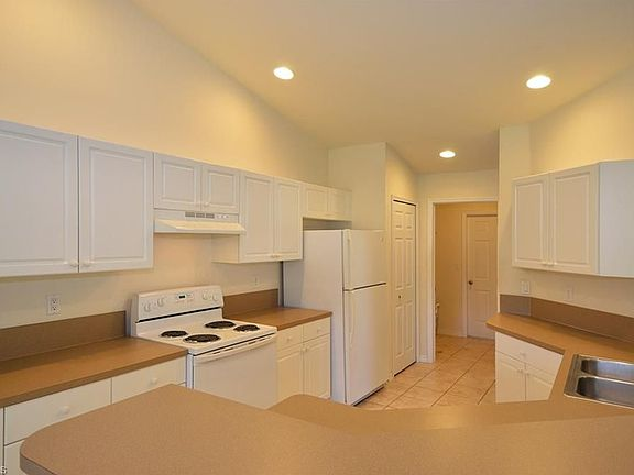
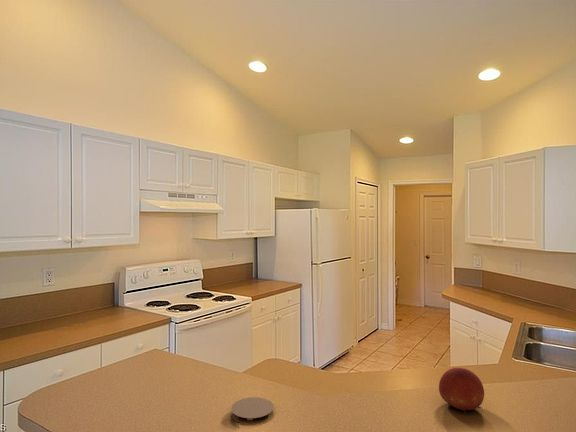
+ fruit [438,367,485,415]
+ coaster [230,396,275,423]
